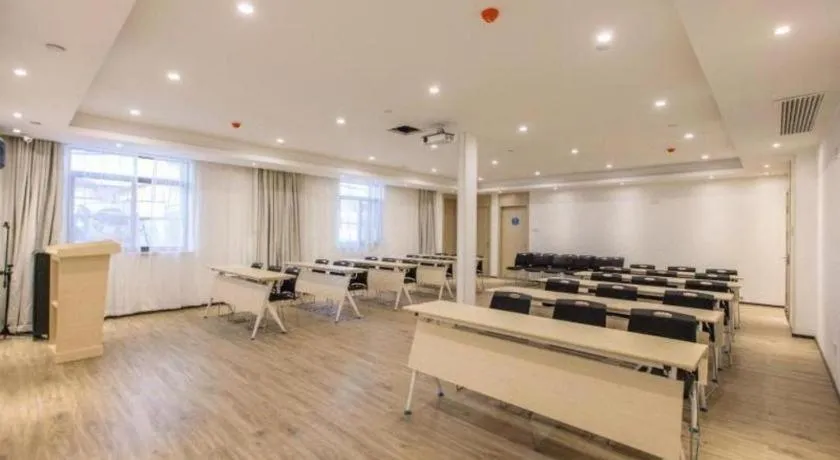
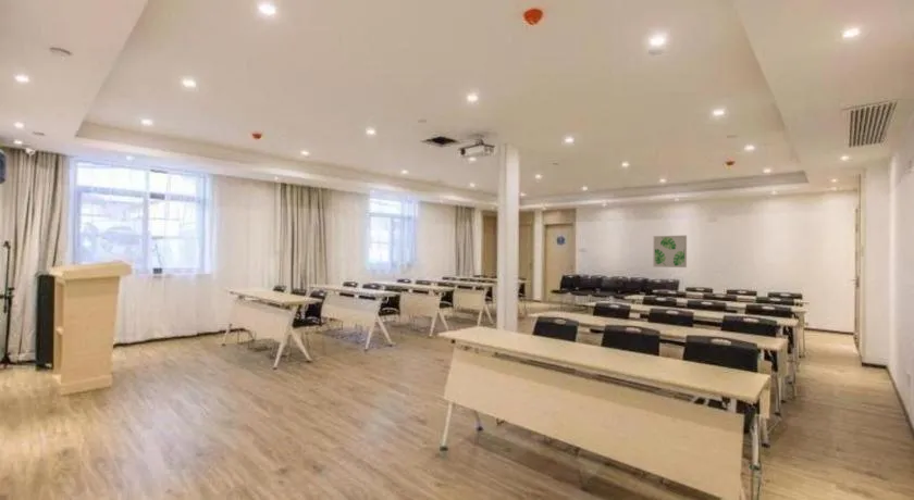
+ wall art [652,235,688,268]
